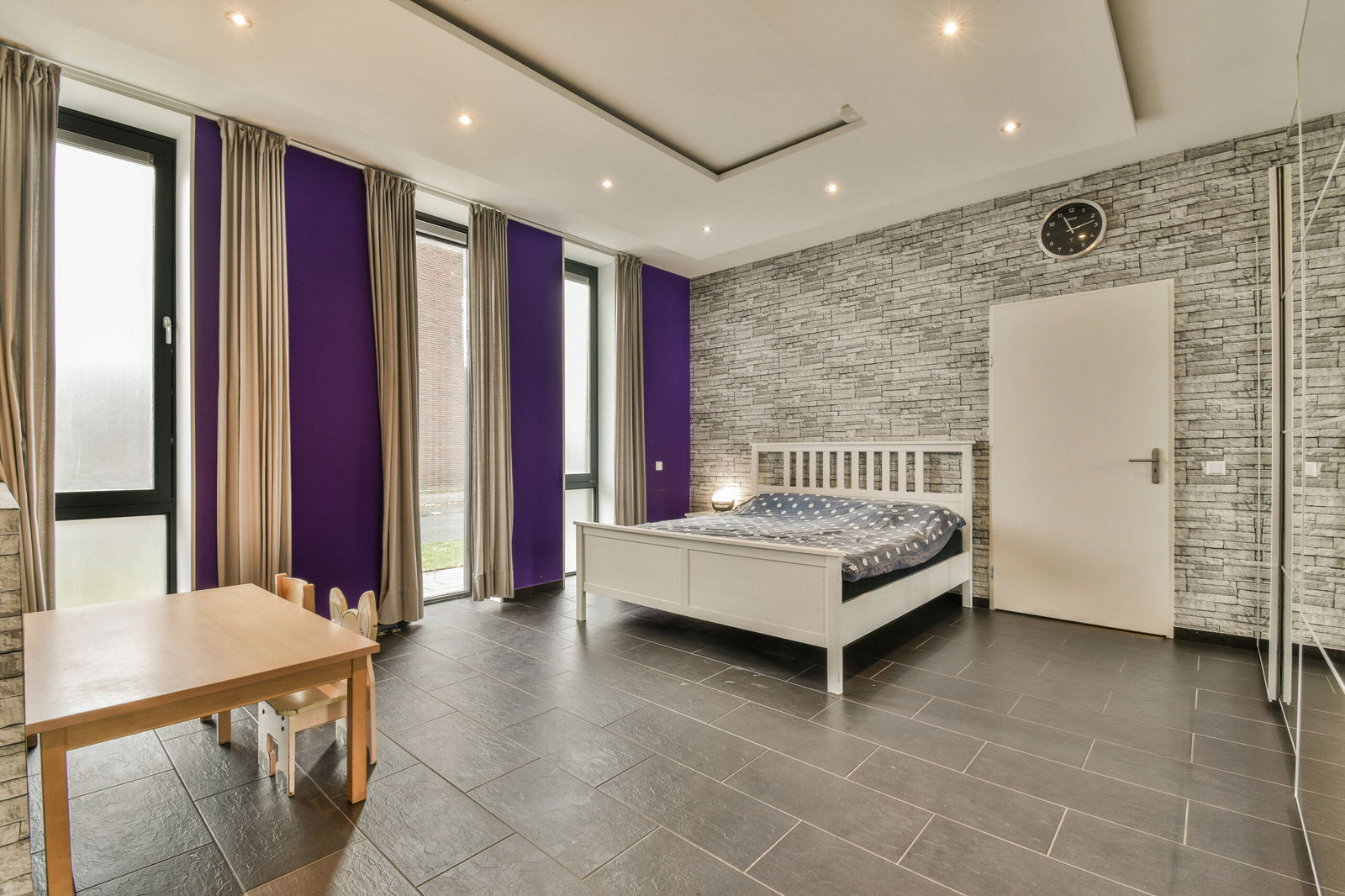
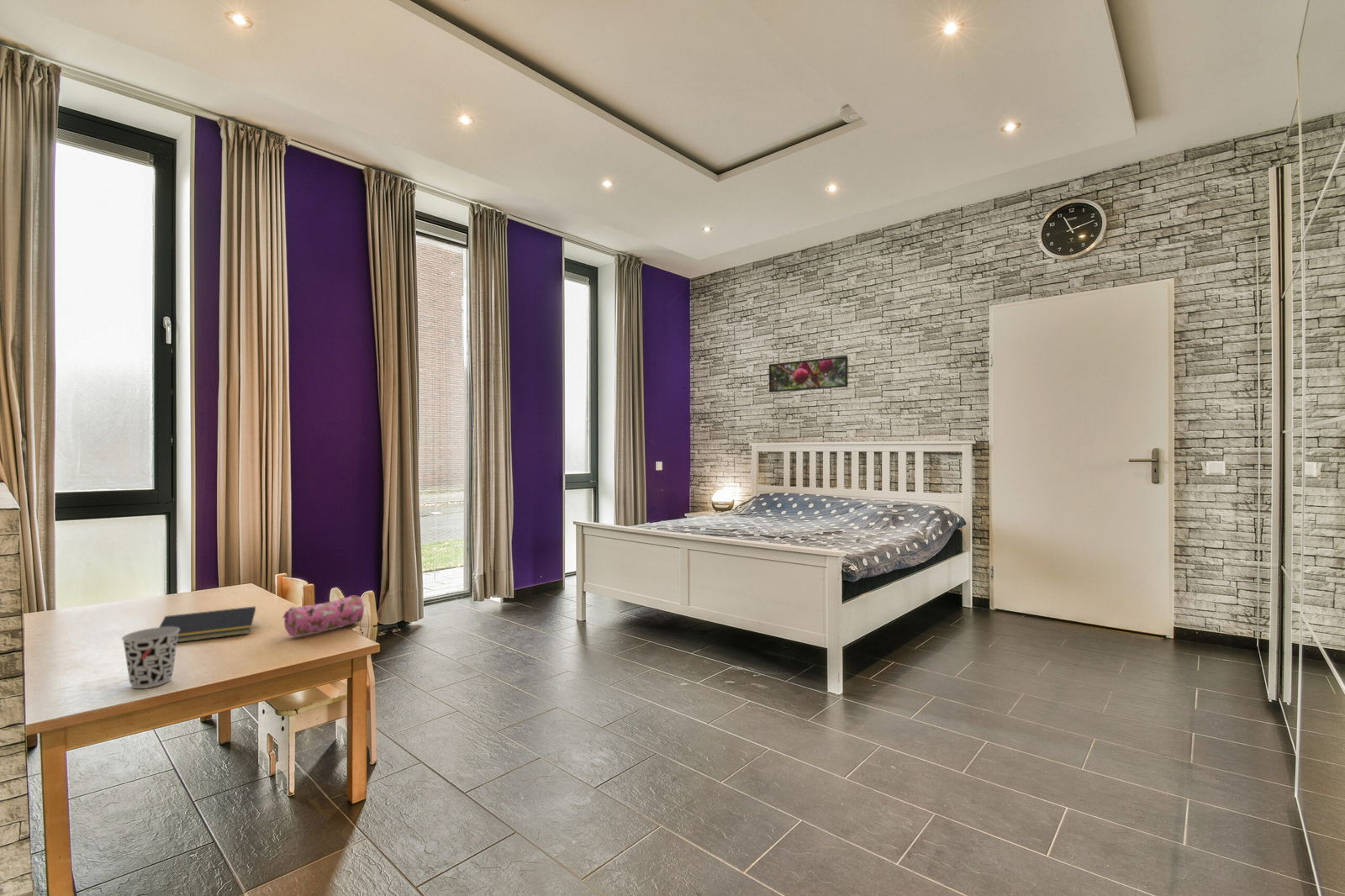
+ notepad [159,605,256,643]
+ cup [121,626,179,689]
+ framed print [768,356,849,393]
+ pencil case [282,595,365,638]
